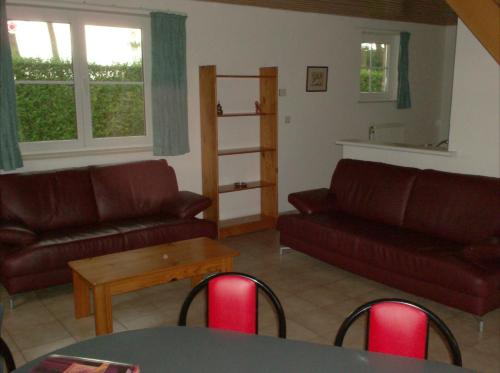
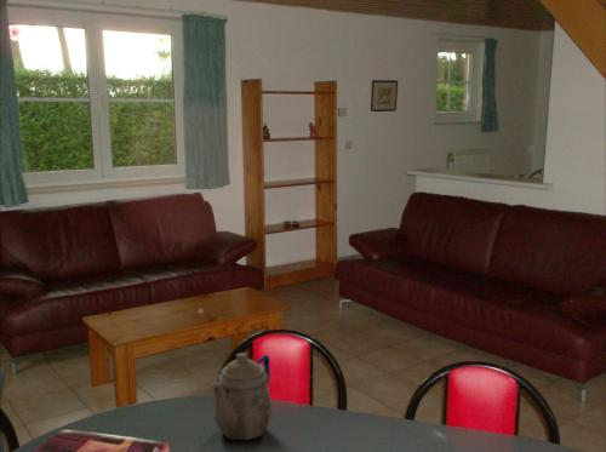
+ teapot [211,351,273,441]
